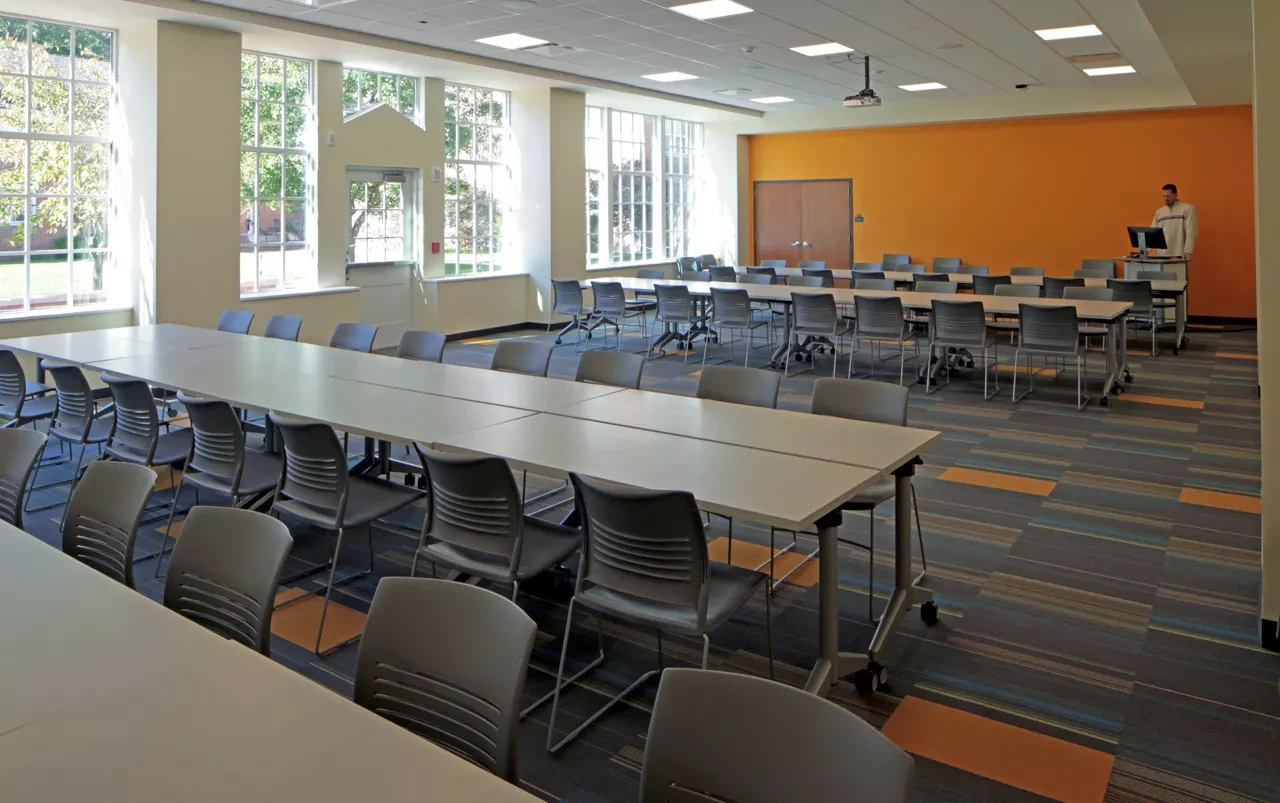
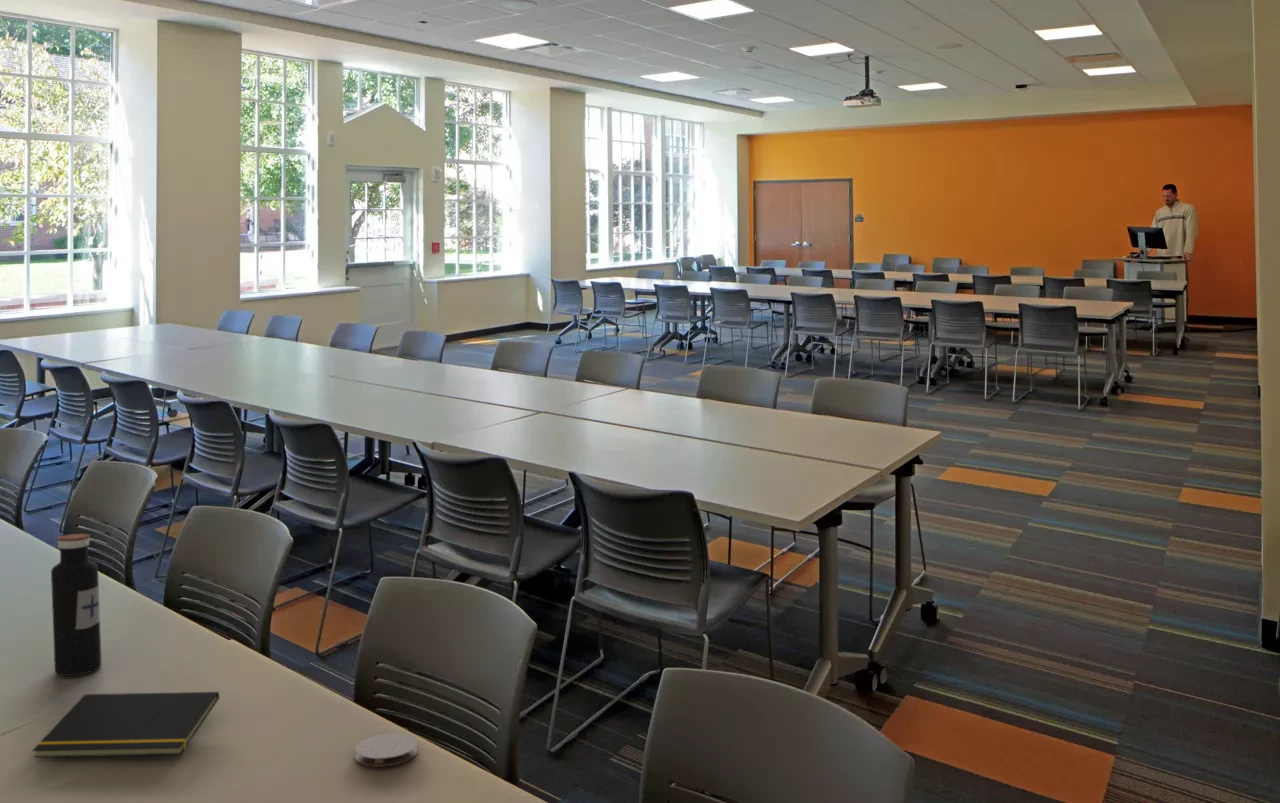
+ coaster [354,732,418,768]
+ water bottle [50,533,102,677]
+ notepad [32,691,220,759]
